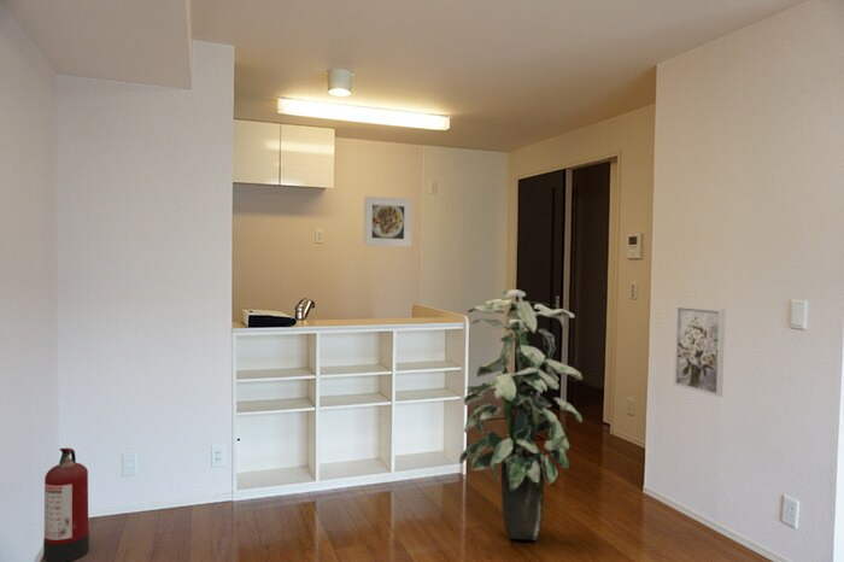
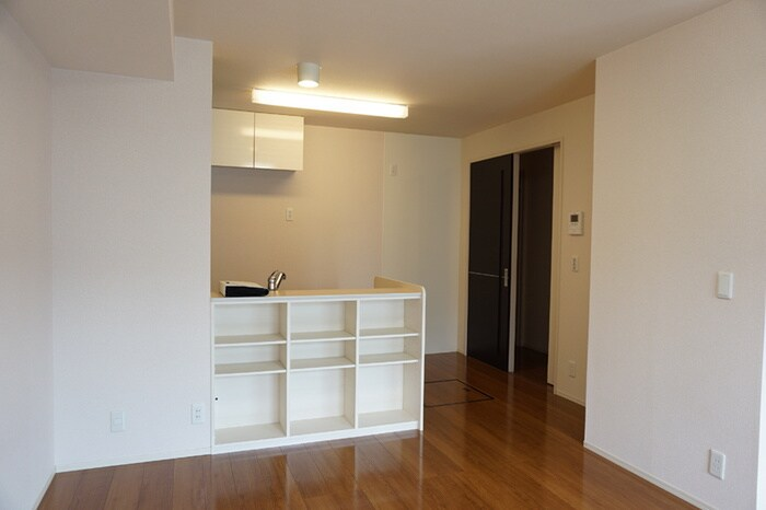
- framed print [363,195,412,248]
- wall art [673,304,726,398]
- fire extinguisher [42,446,90,562]
- indoor plant [458,288,584,541]
